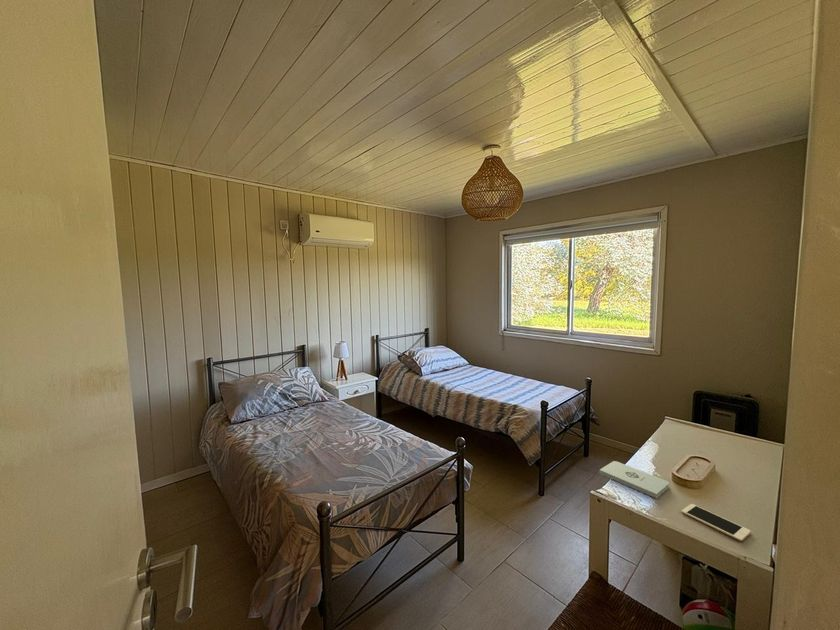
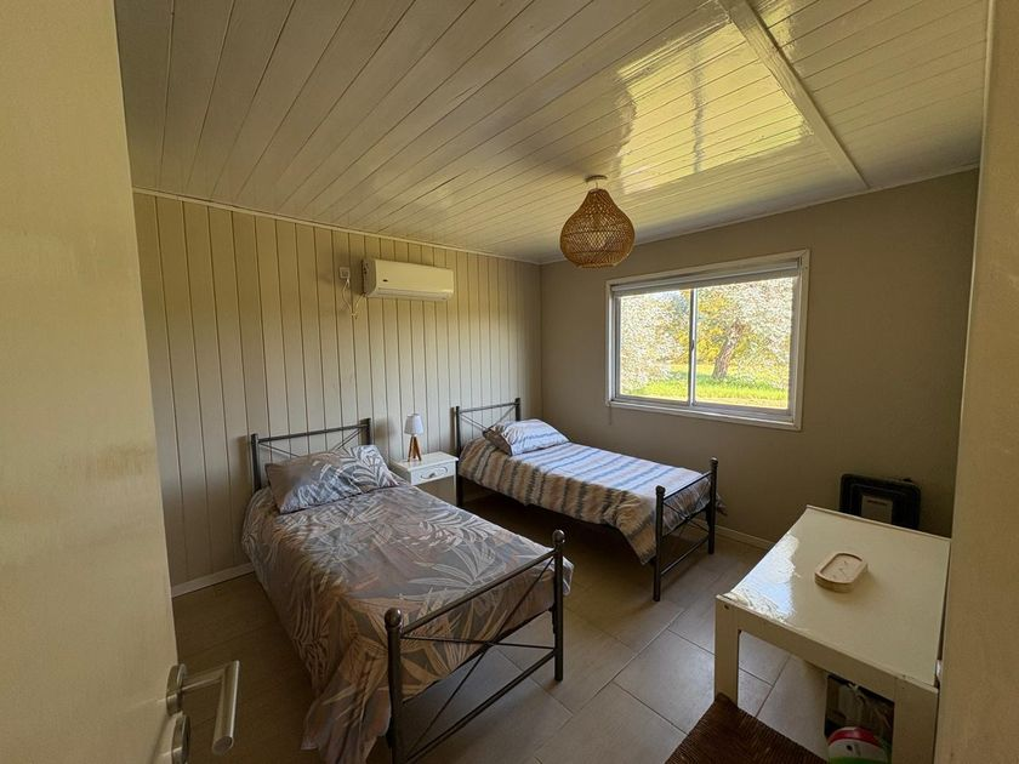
- cell phone [681,503,752,542]
- notepad [598,460,670,499]
